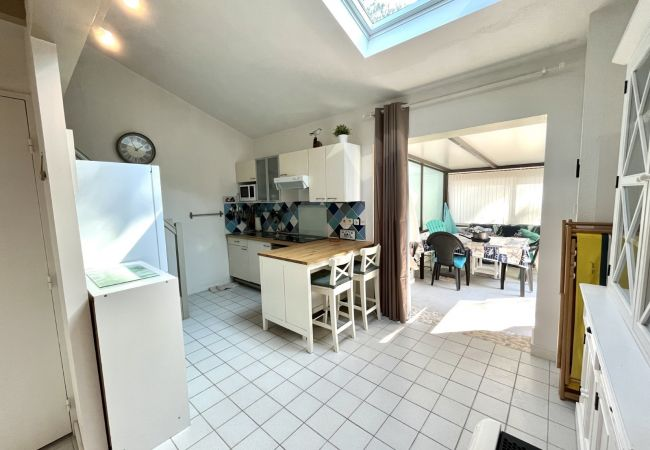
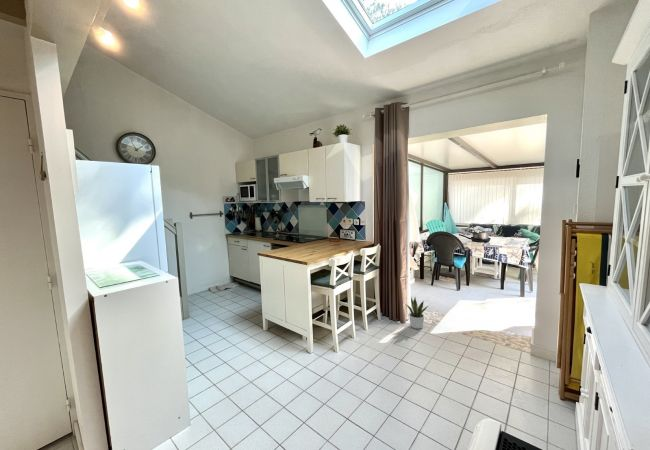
+ potted plant [406,297,429,330]
